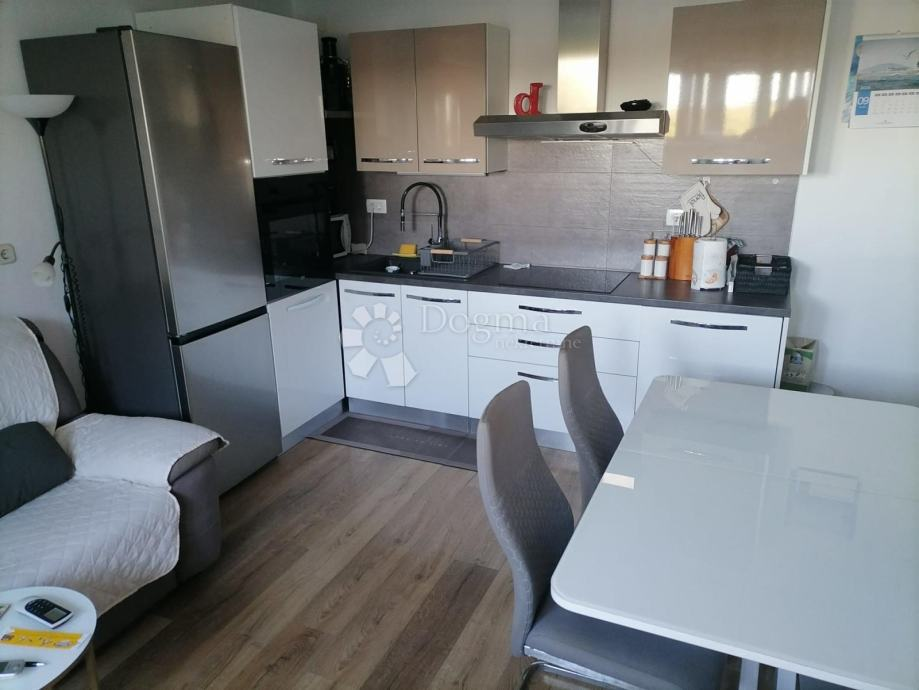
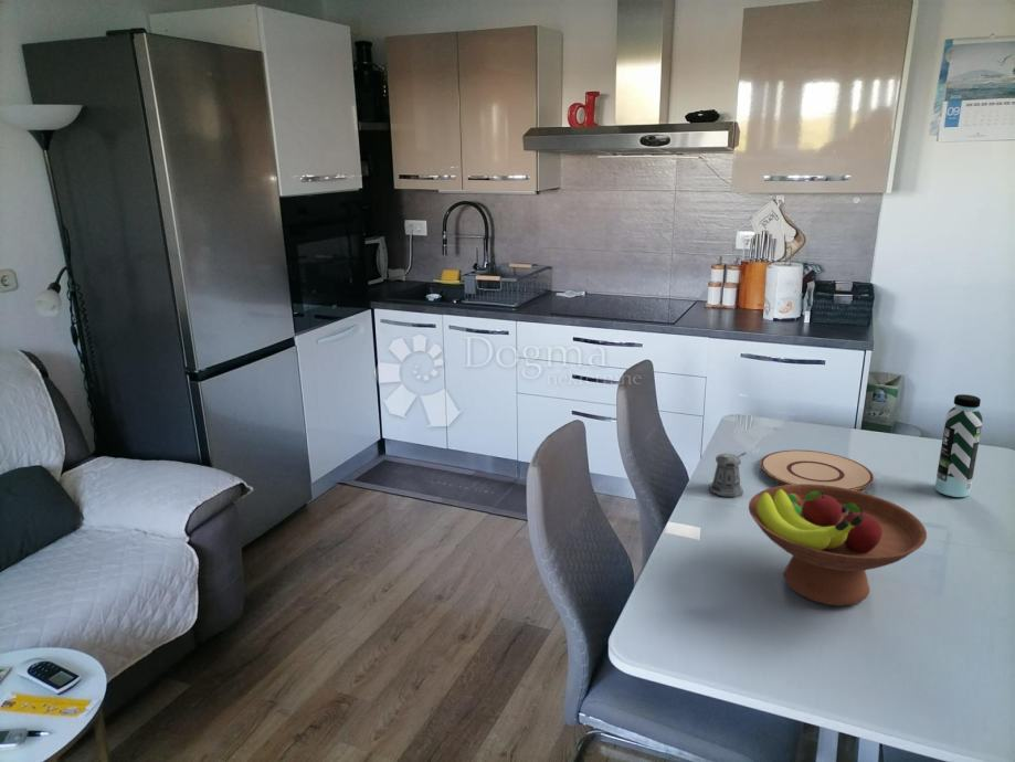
+ pepper shaker [708,452,748,498]
+ fruit bowl [748,484,928,607]
+ water bottle [934,393,984,498]
+ plate [759,449,875,491]
